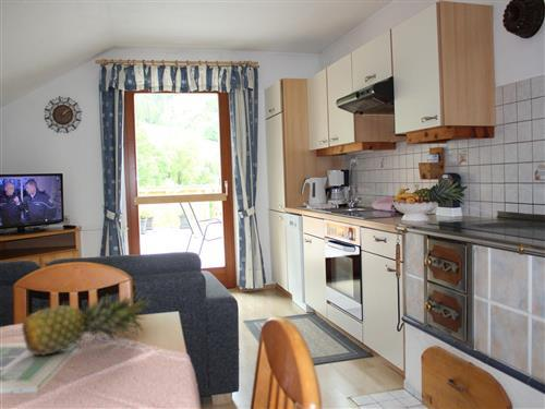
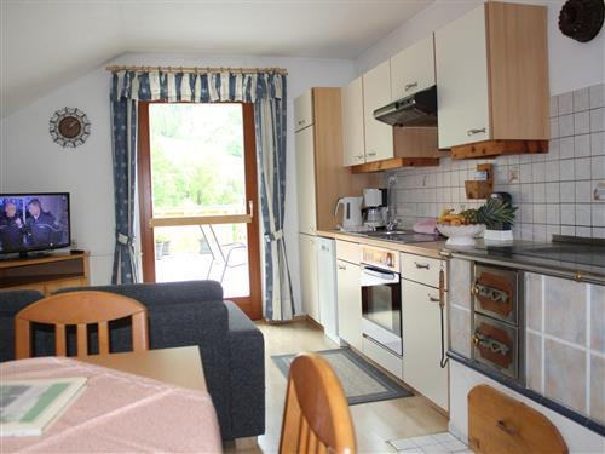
- fruit [21,288,152,357]
